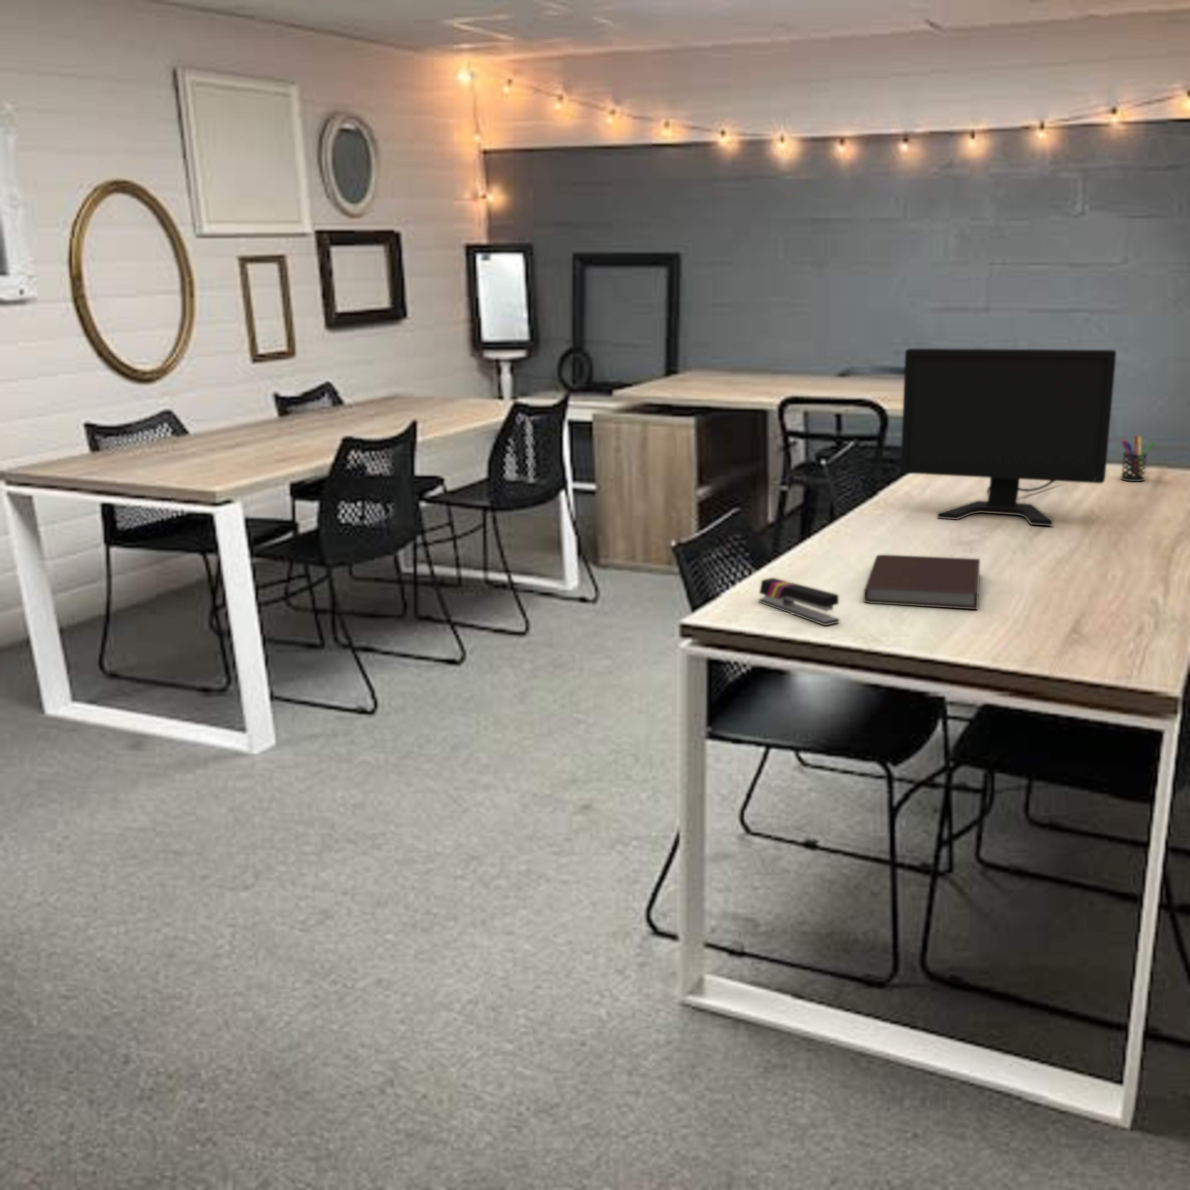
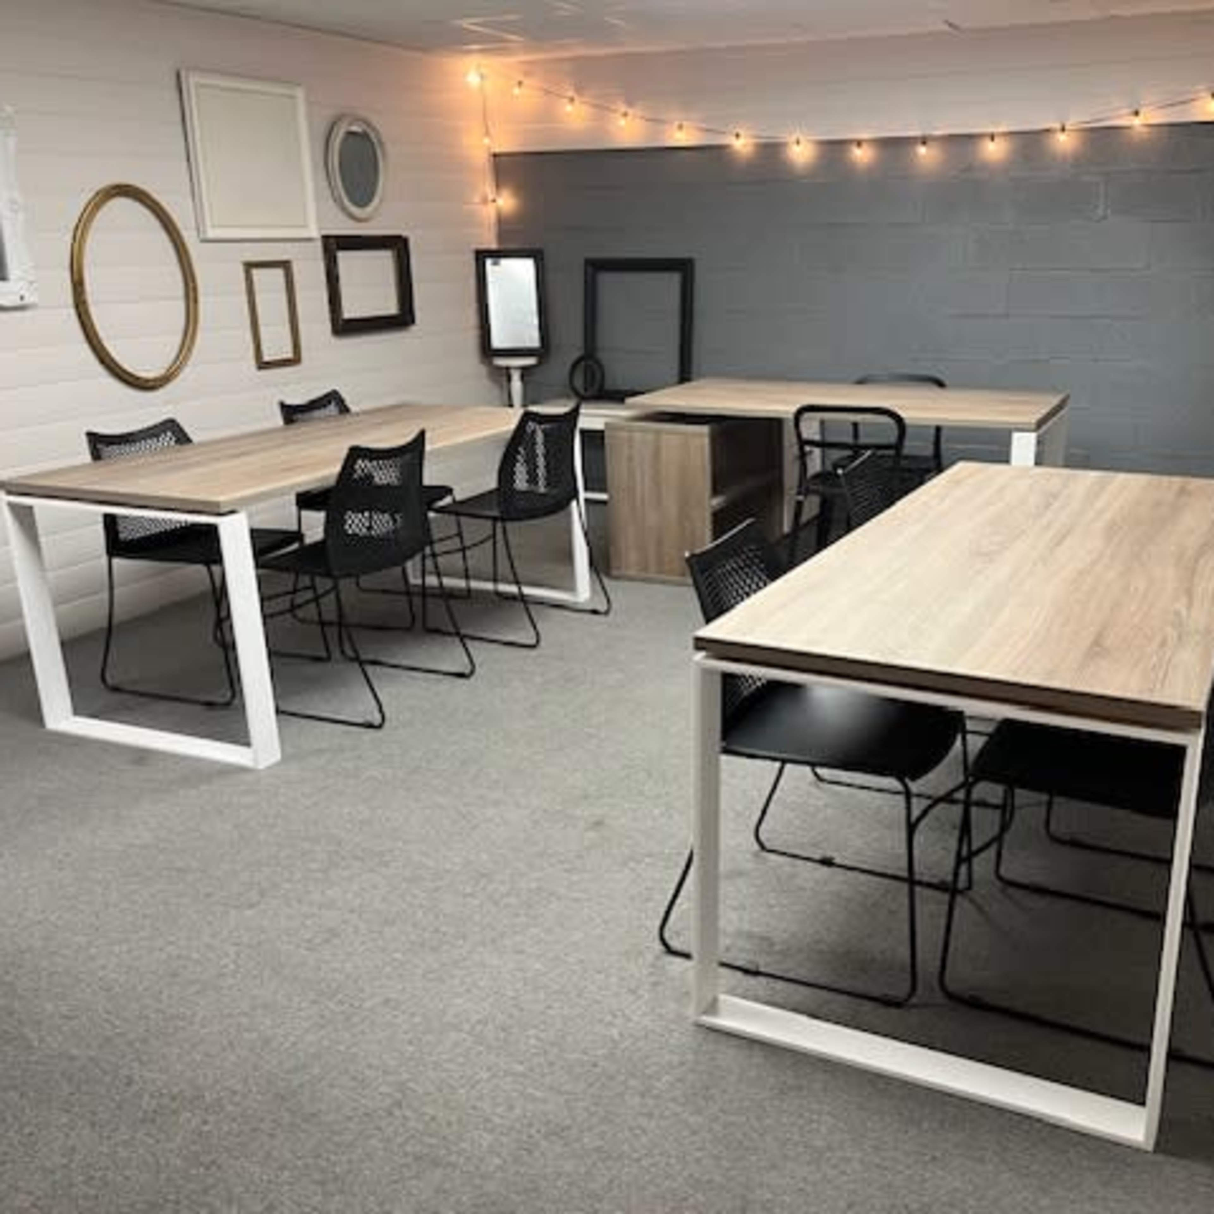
- computer monitor [900,348,1117,526]
- pen holder [1120,436,1155,482]
- stapler [758,578,840,626]
- notebook [863,555,980,609]
